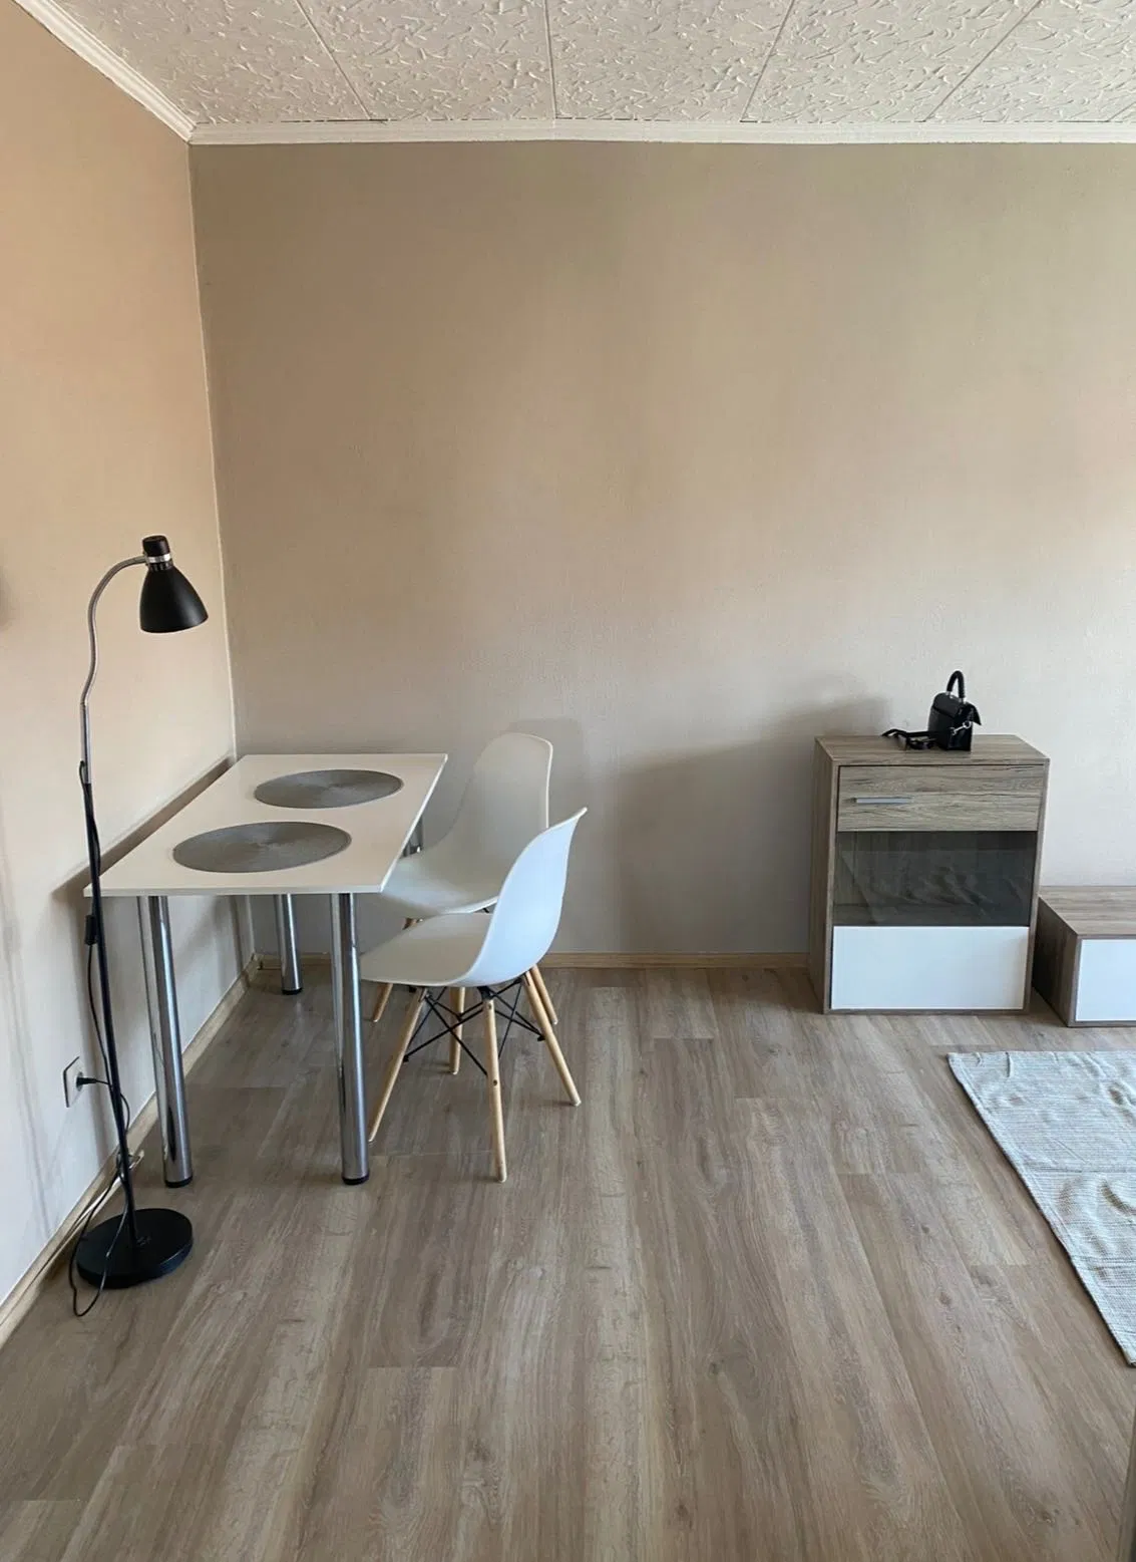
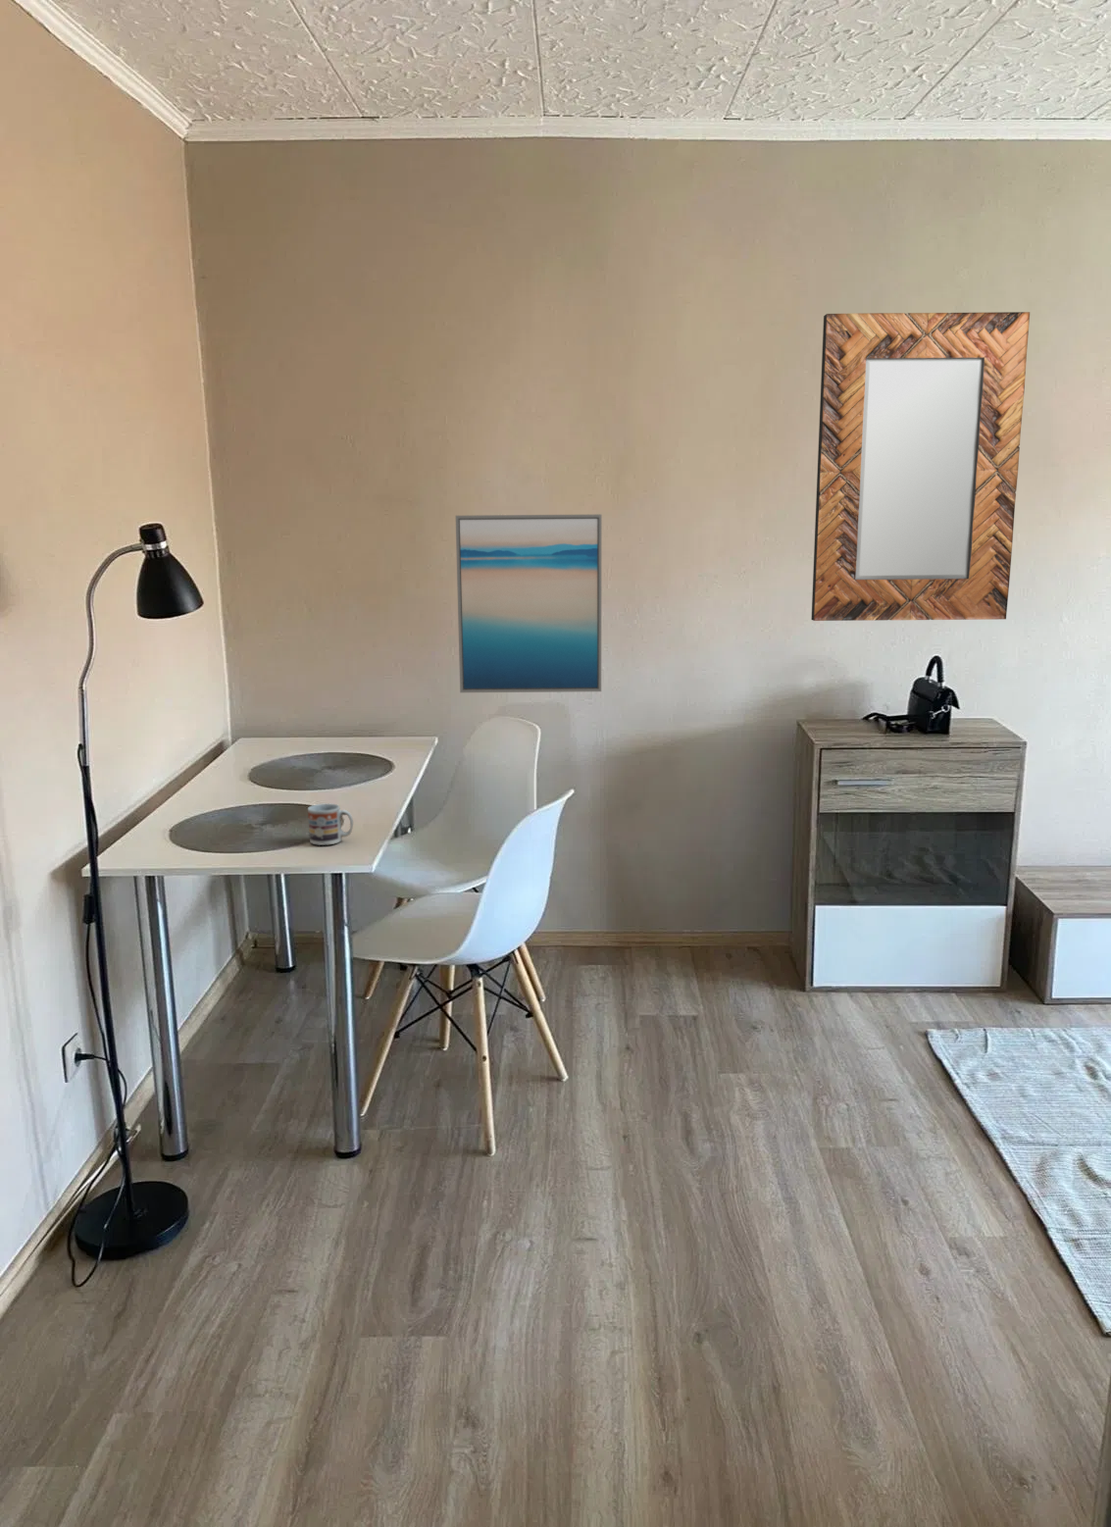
+ wall art [455,513,602,694]
+ home mirror [811,311,1030,621]
+ cup [307,803,355,846]
